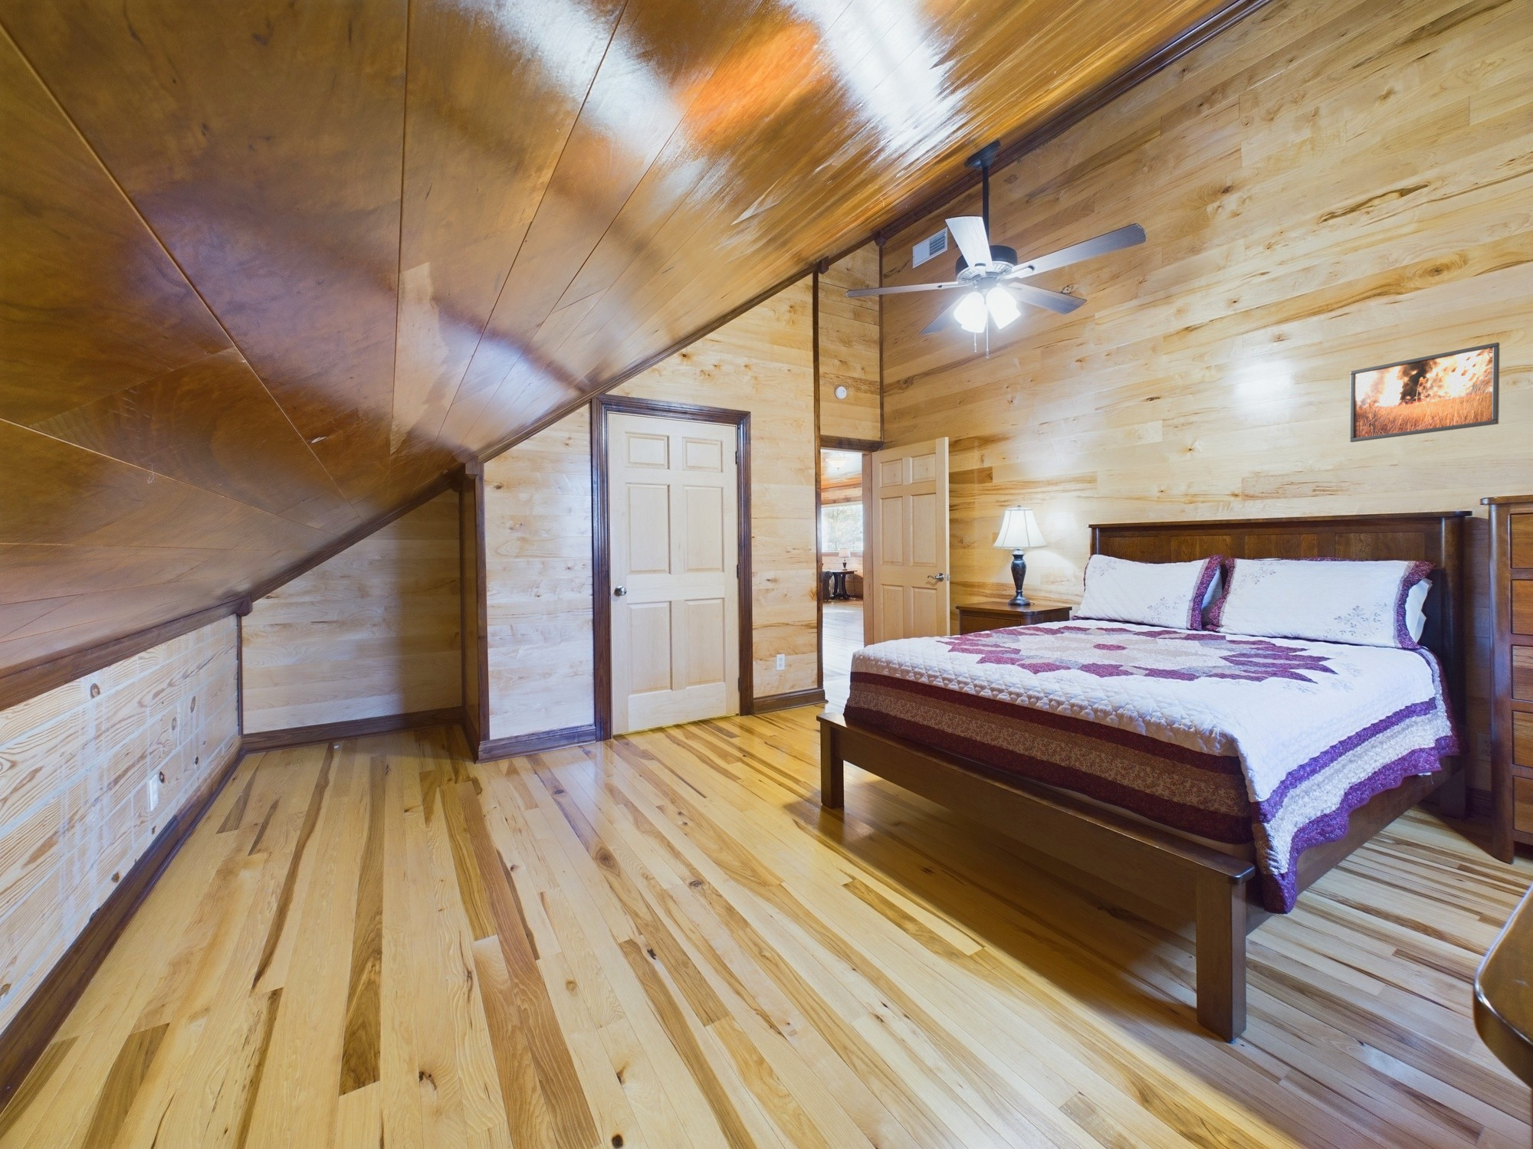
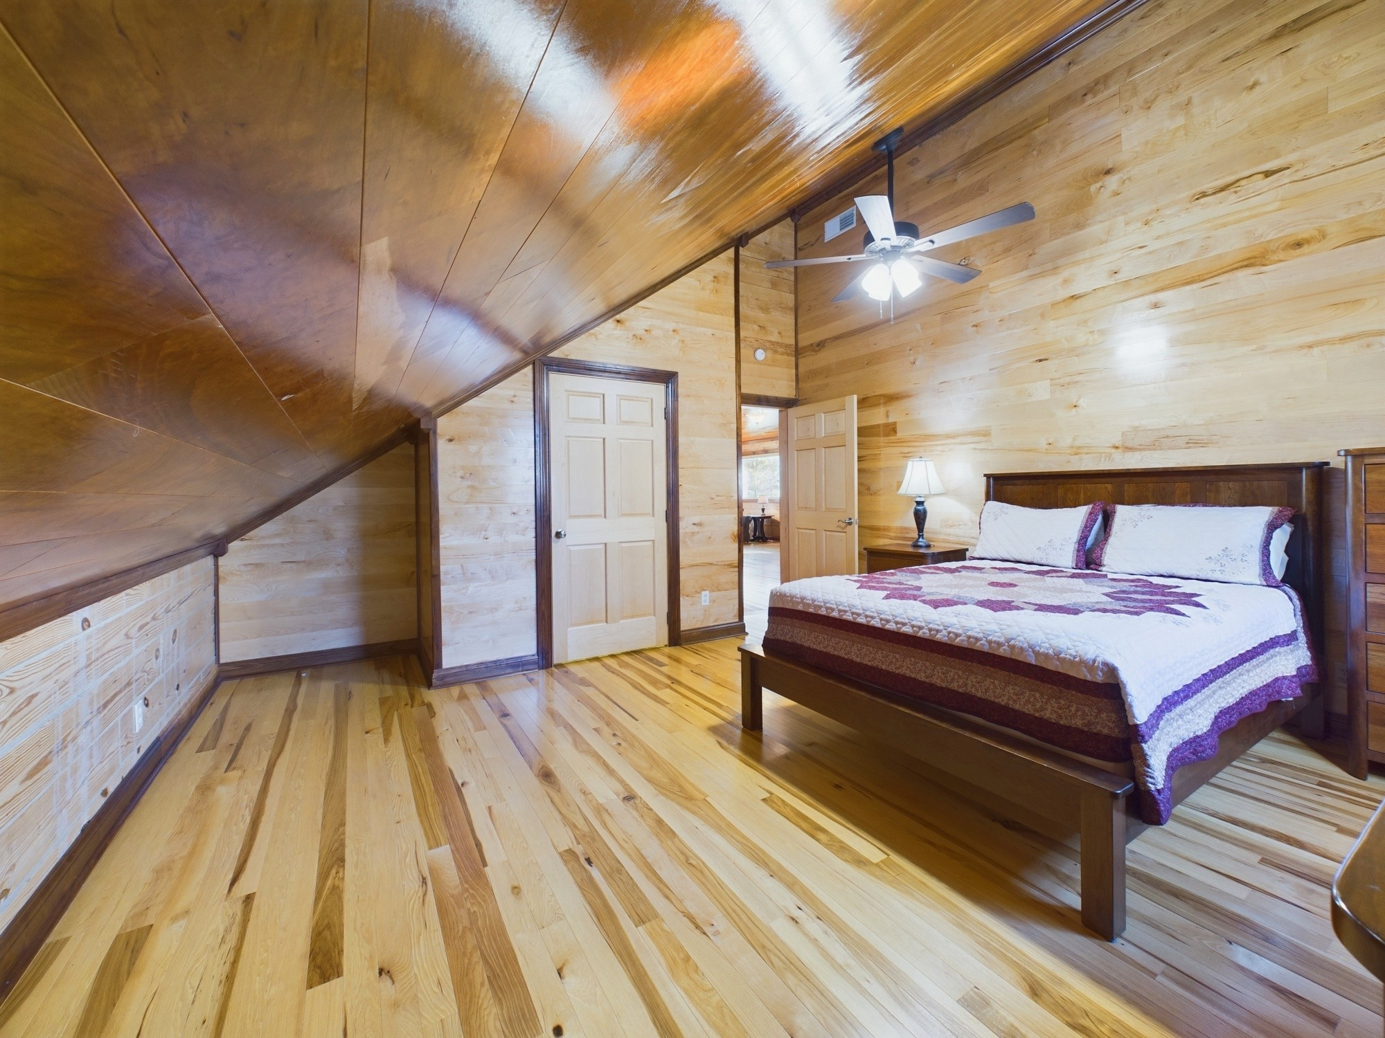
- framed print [1350,342,1500,443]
